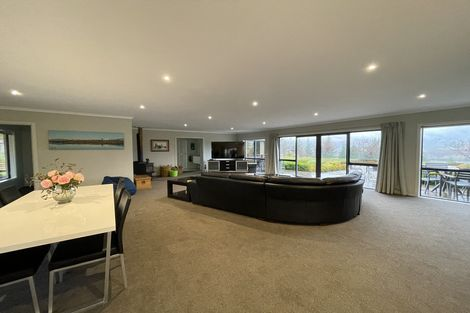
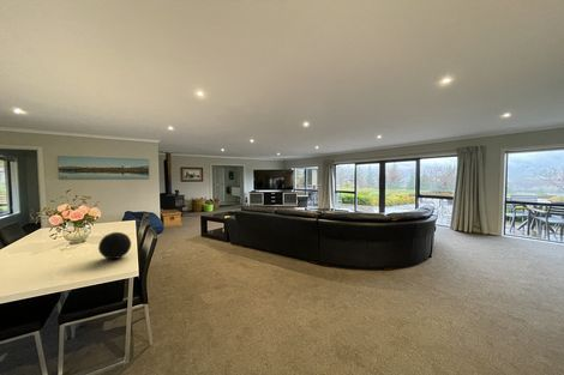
+ decorative orb [97,231,132,260]
